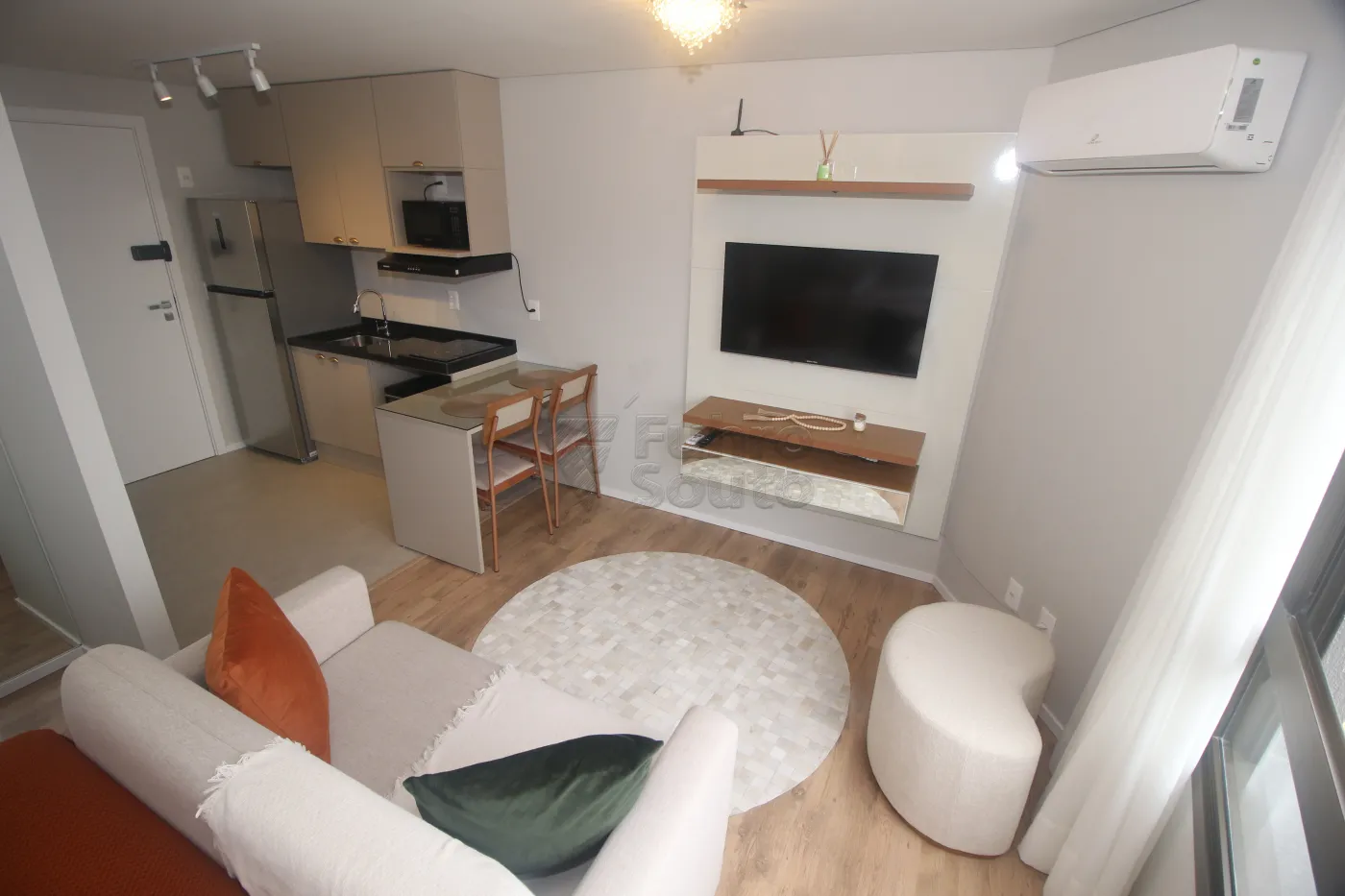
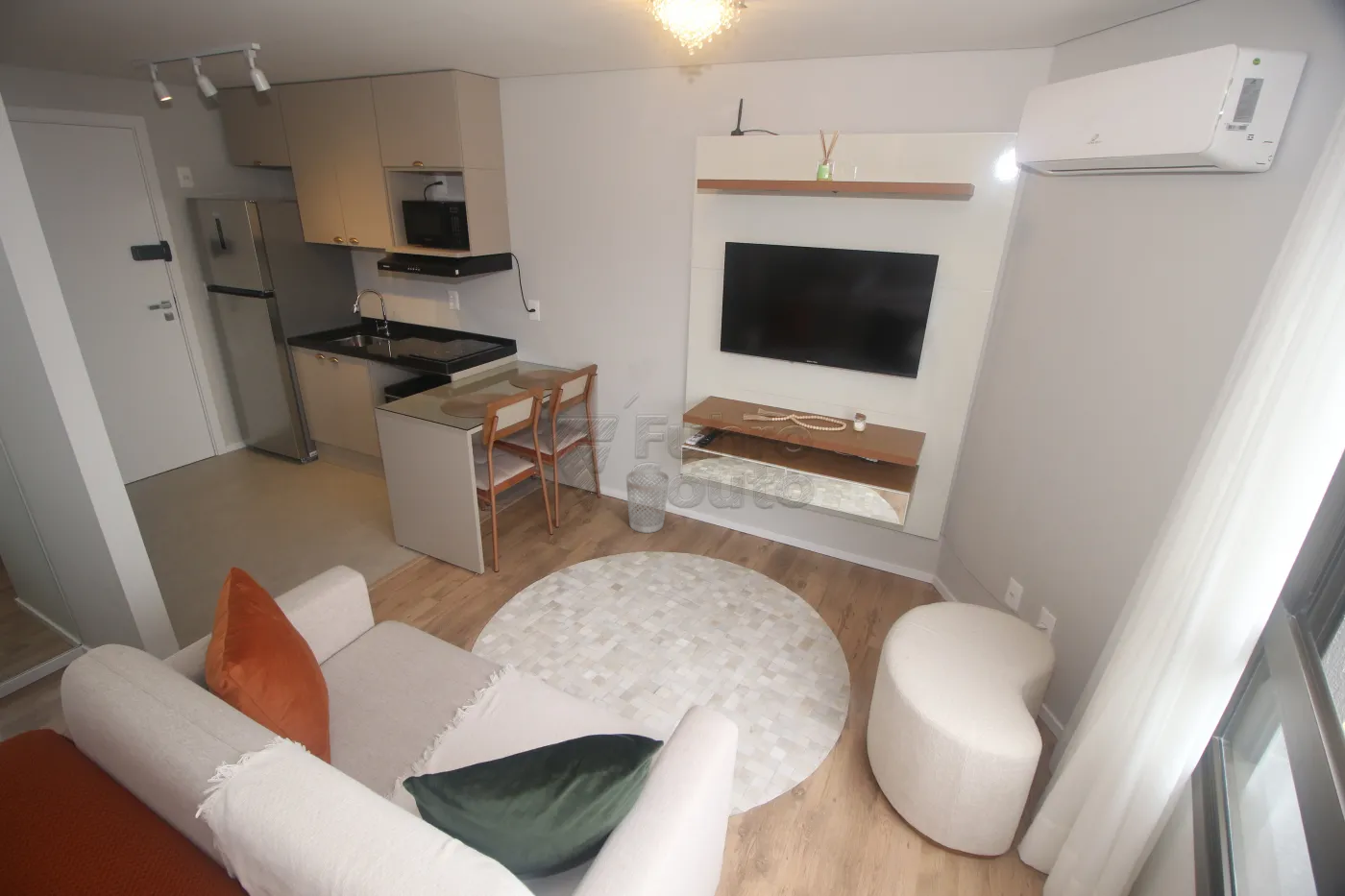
+ wastebasket [625,468,671,534]
